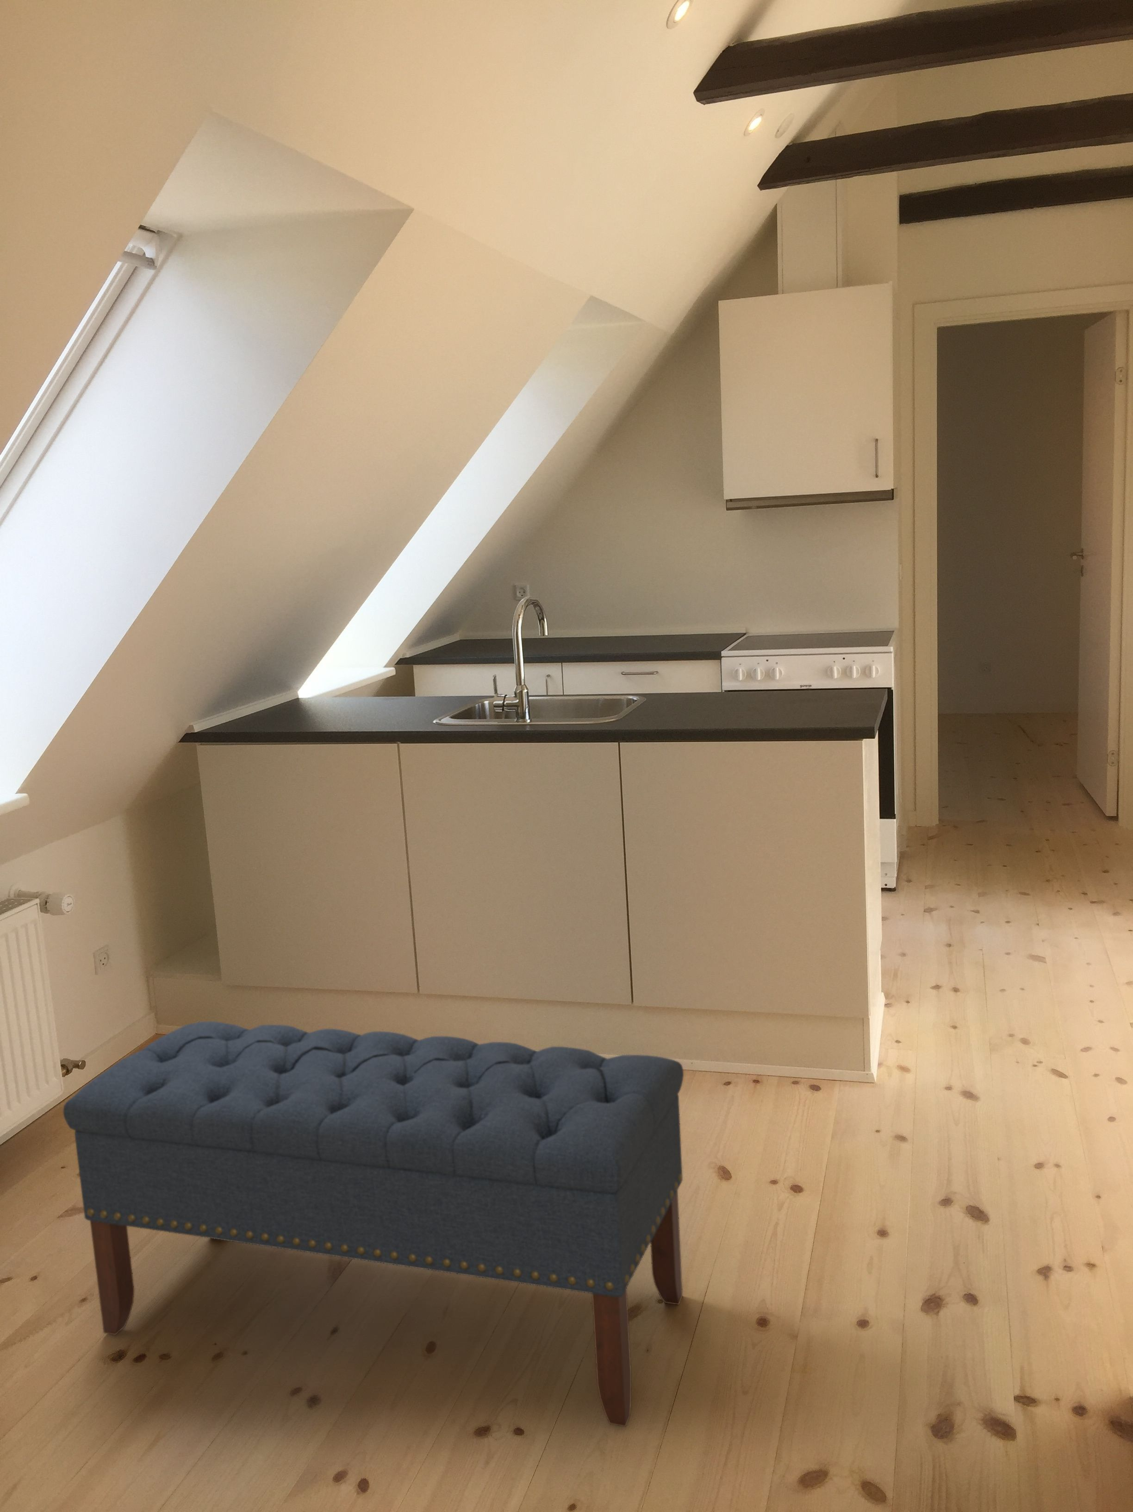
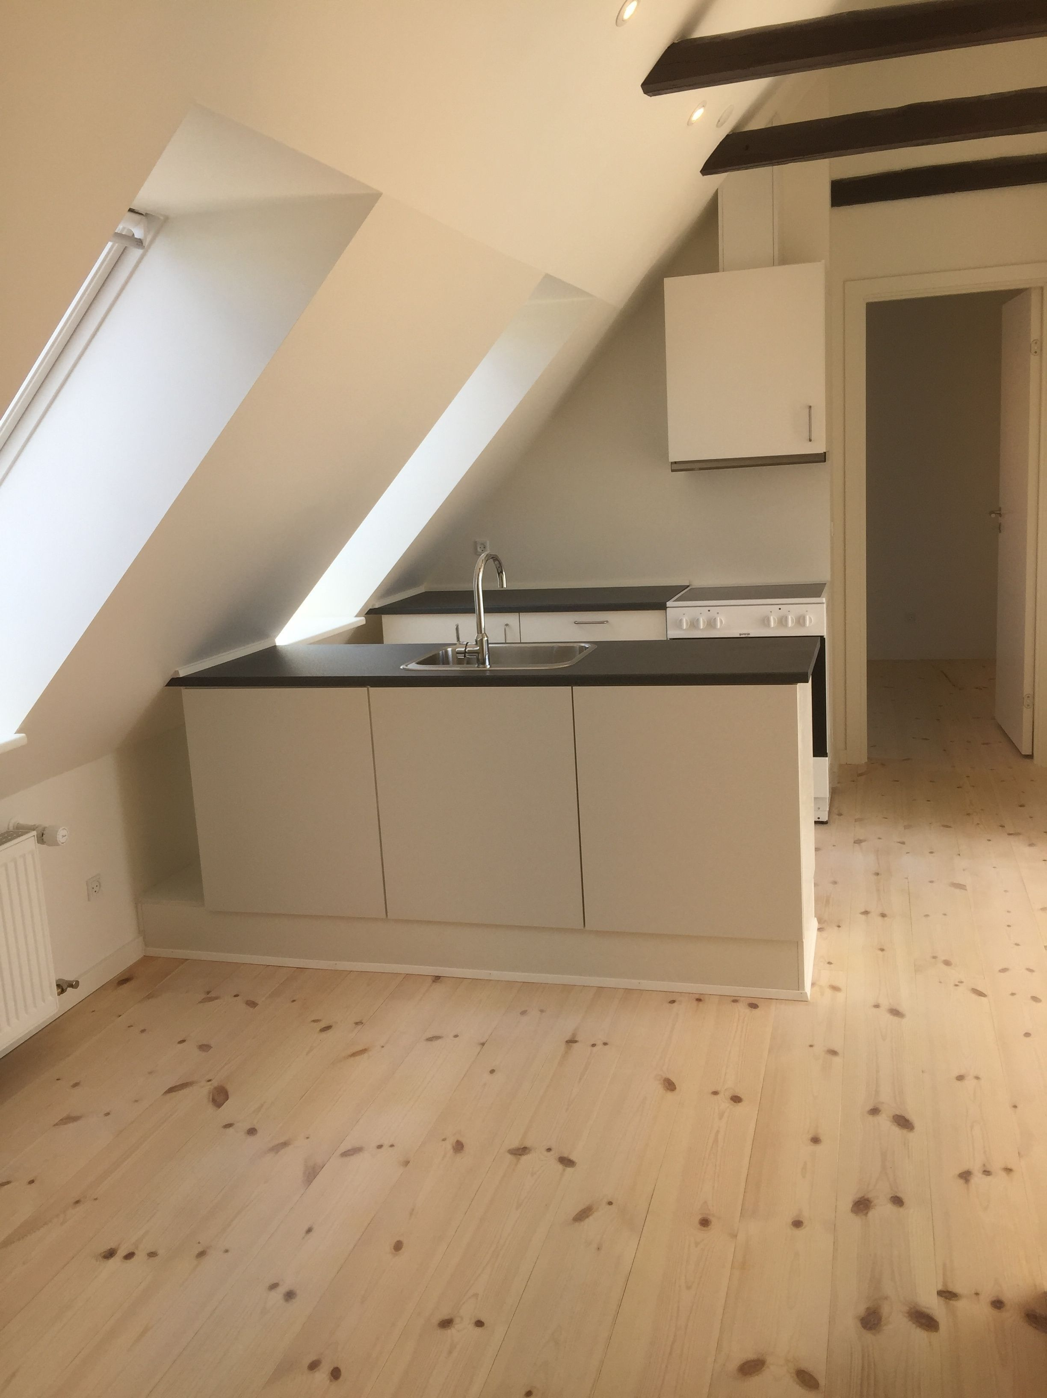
- bench [63,1021,684,1427]
